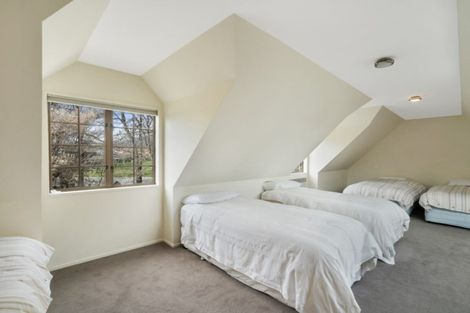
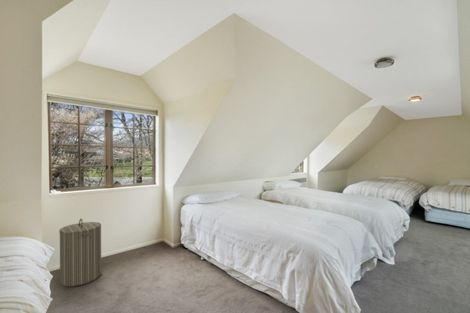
+ laundry hamper [58,218,102,288]
